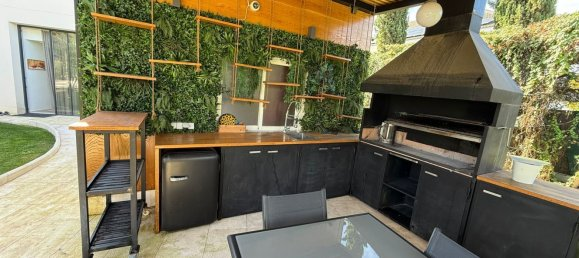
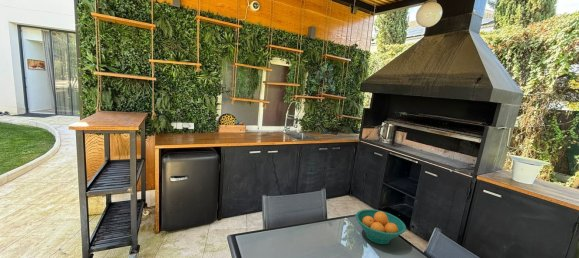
+ fruit bowl [355,208,407,245]
